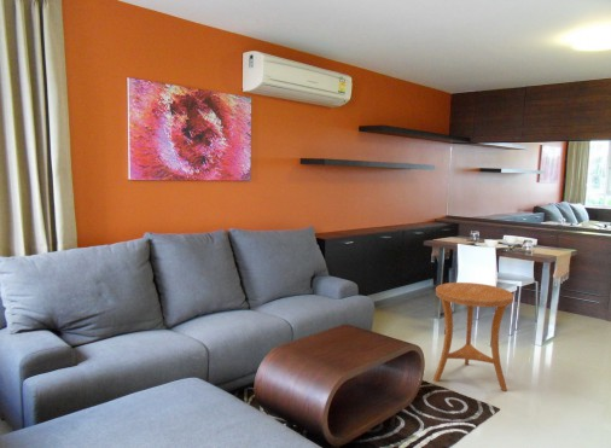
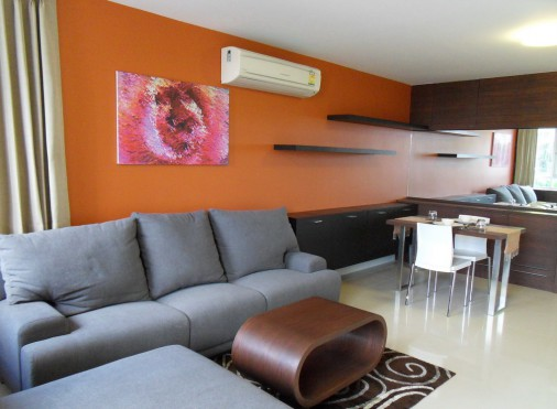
- side table [432,281,514,392]
